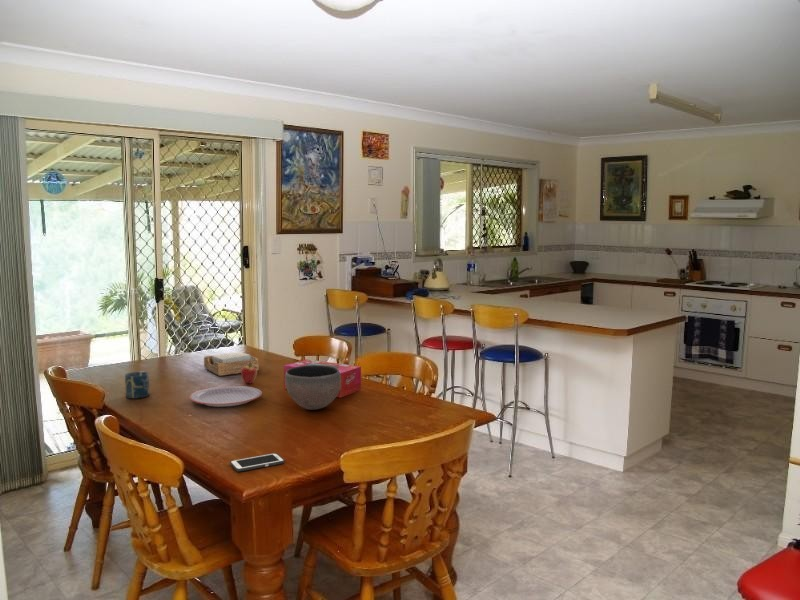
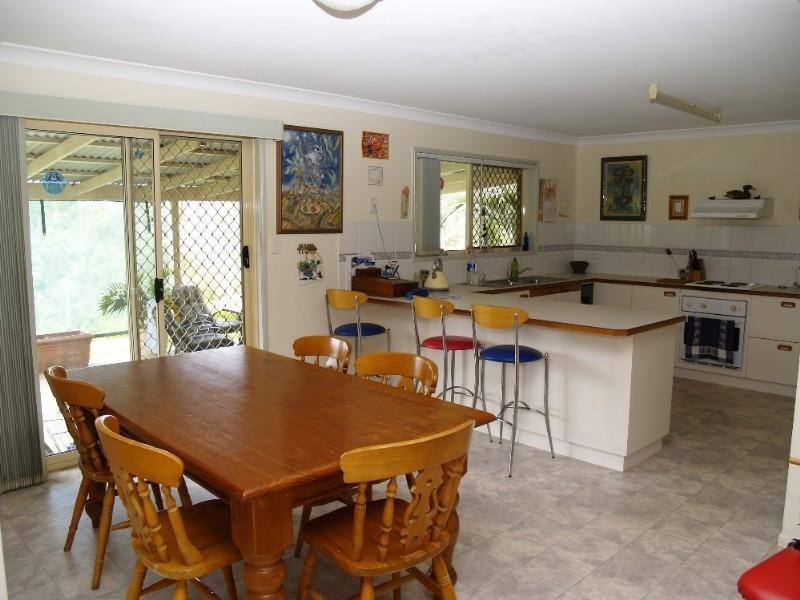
- napkin holder [203,351,260,377]
- plate [189,385,263,408]
- bowl [285,365,341,411]
- cell phone [229,452,285,472]
- cup [124,371,151,400]
- fruit [240,363,258,385]
- tissue box [283,358,362,399]
